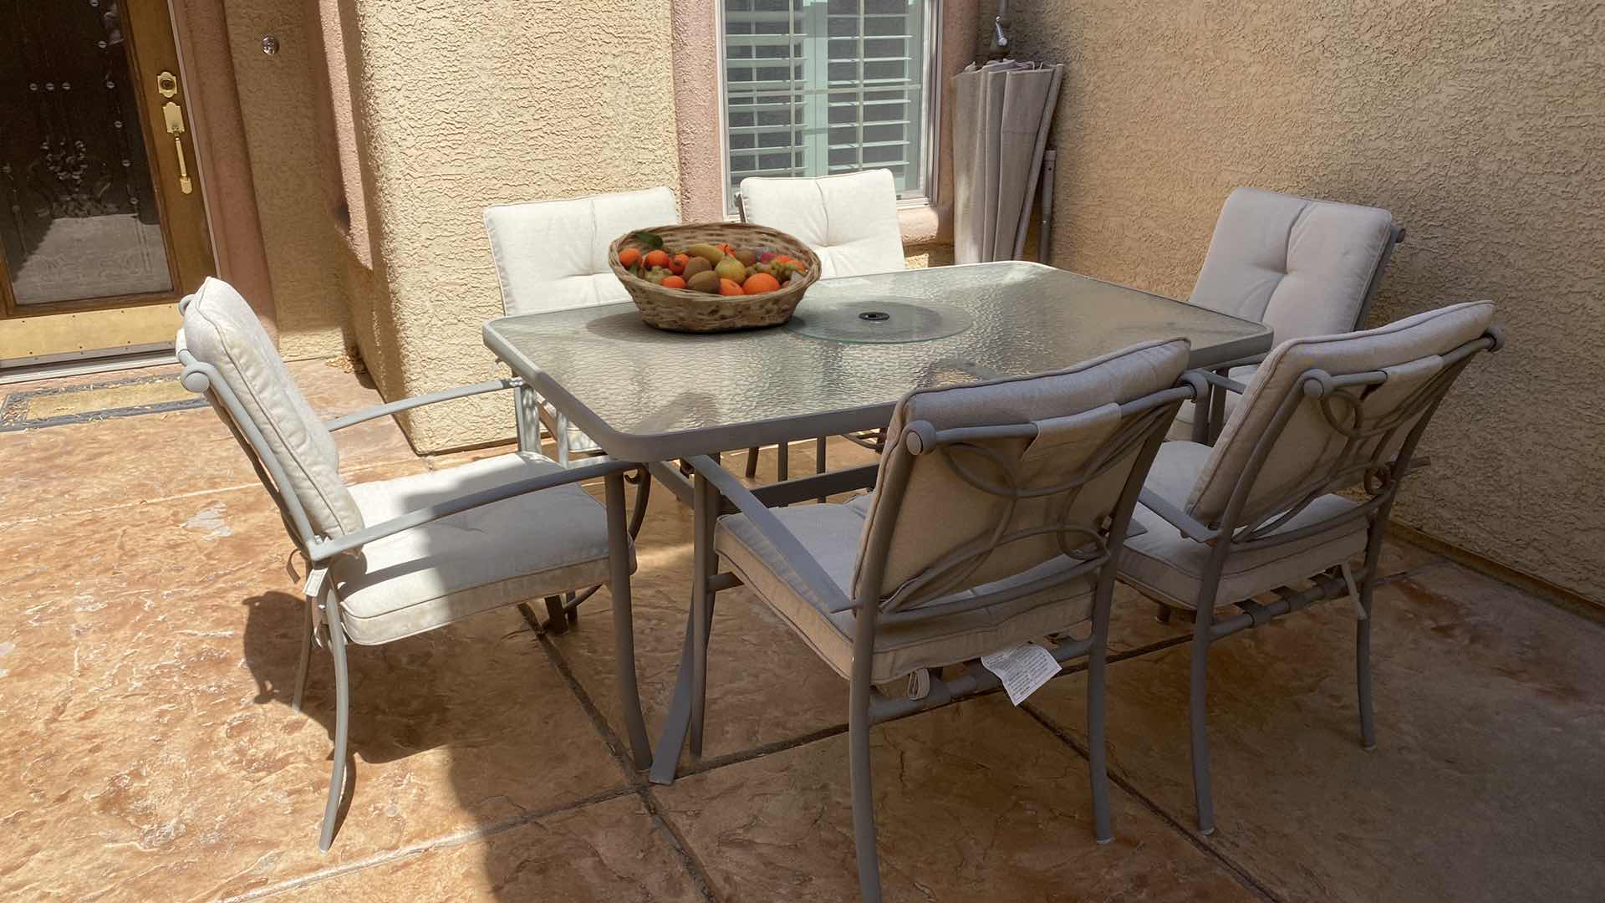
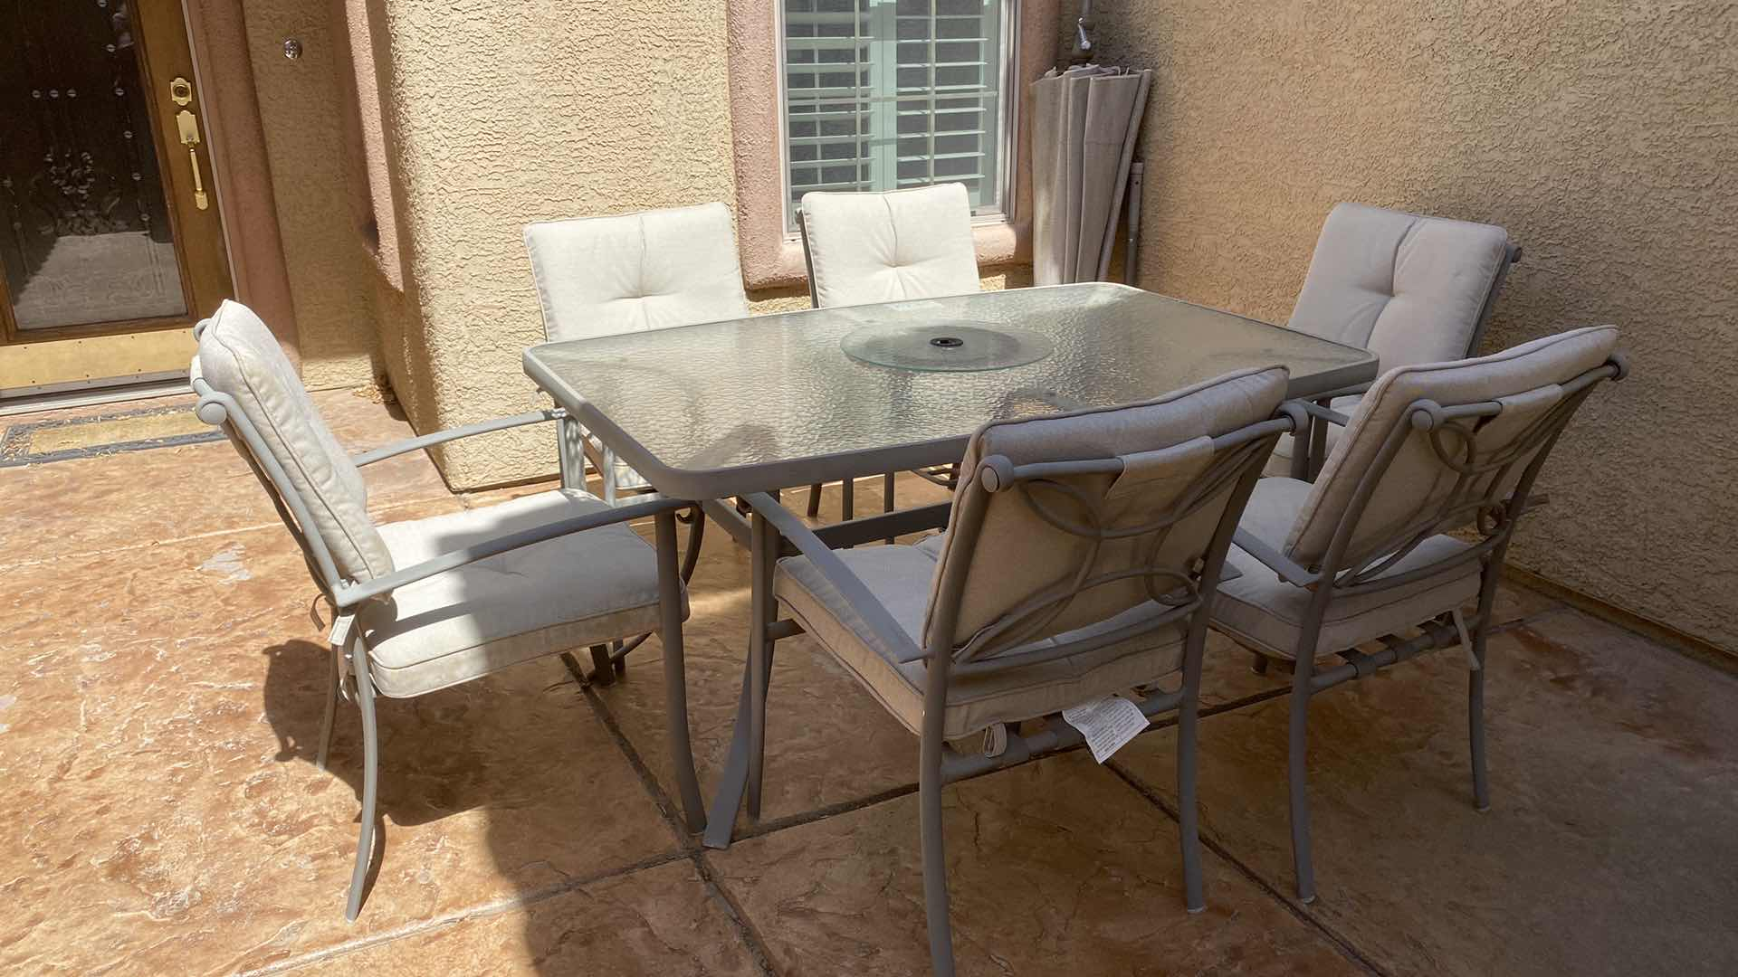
- fruit basket [607,221,822,333]
